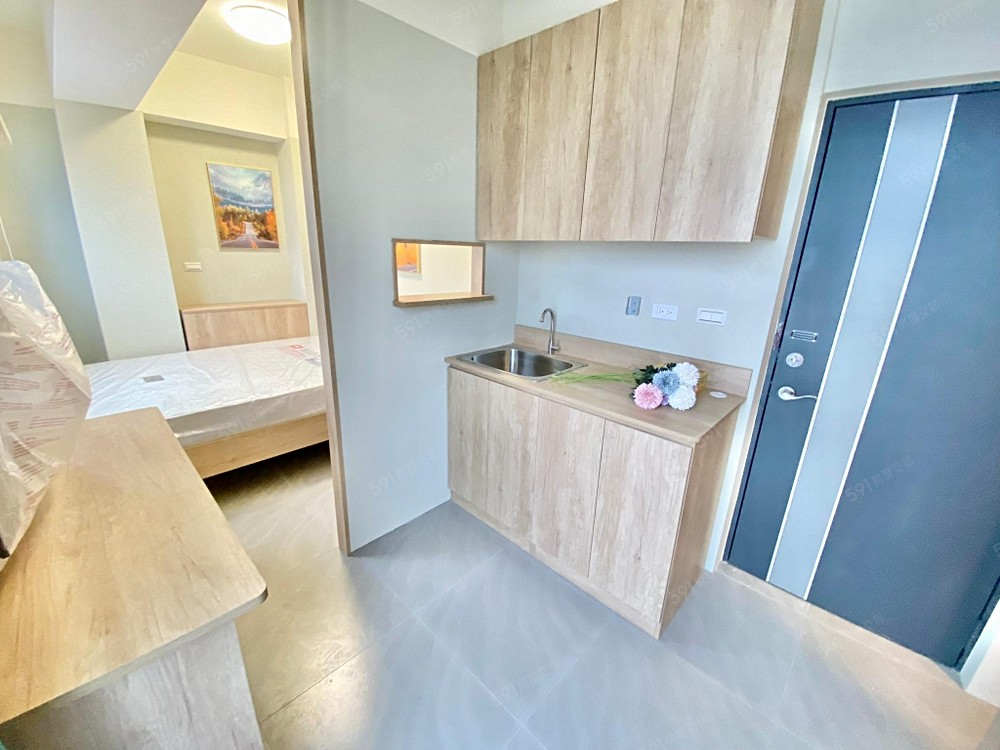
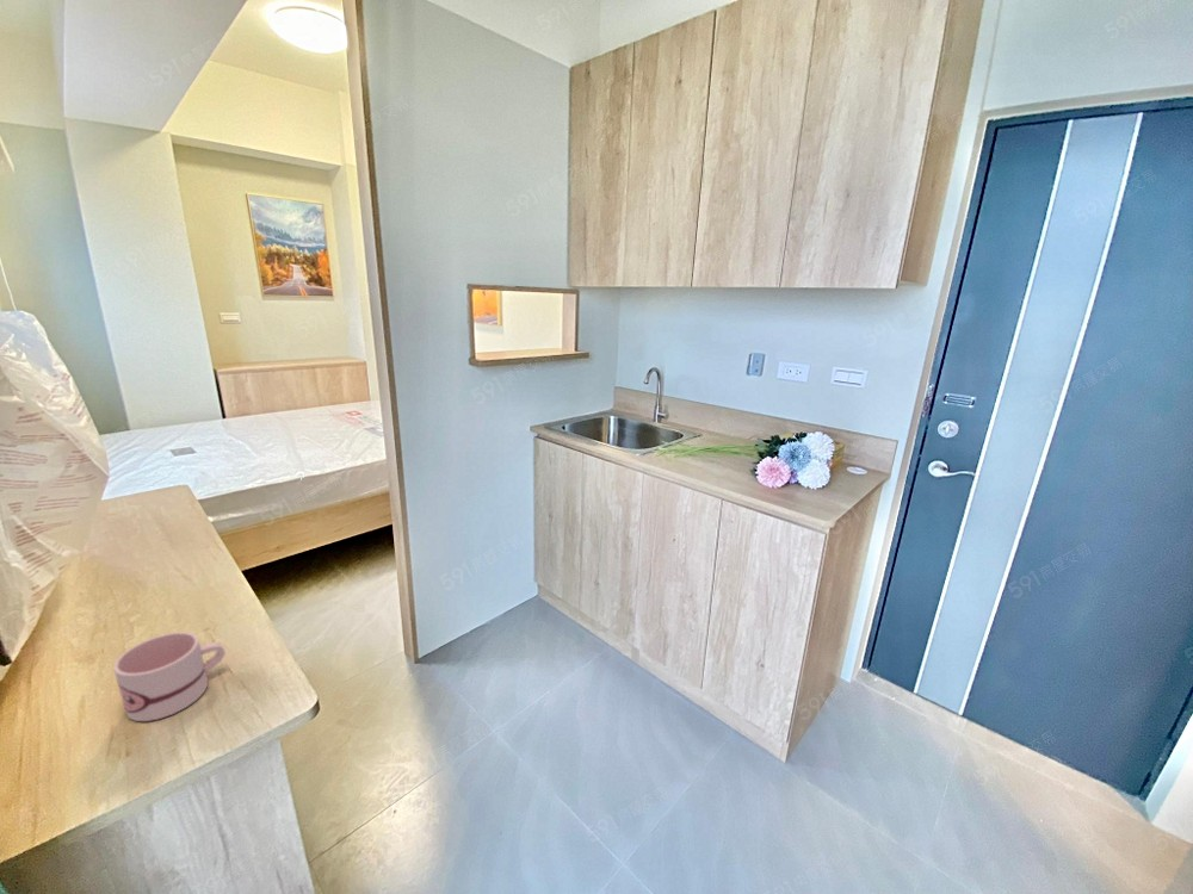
+ mug [112,631,227,722]
